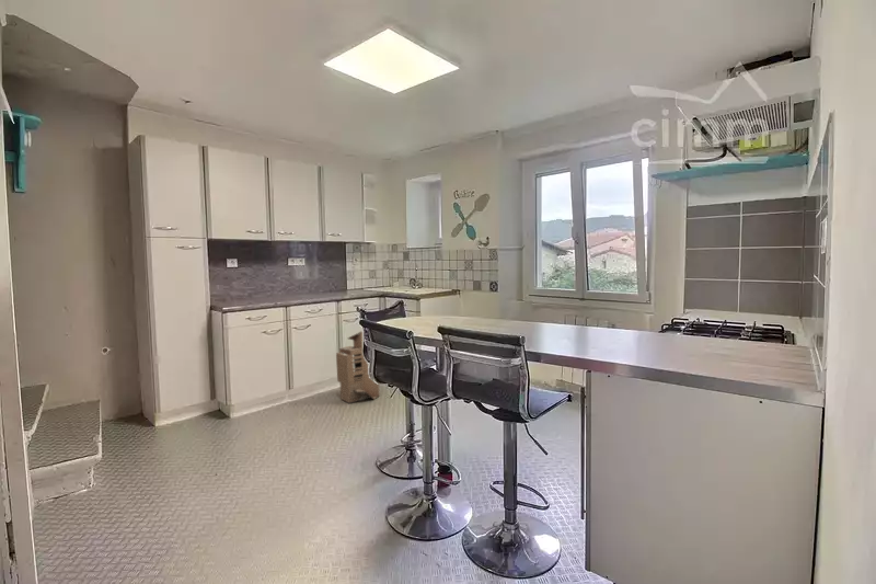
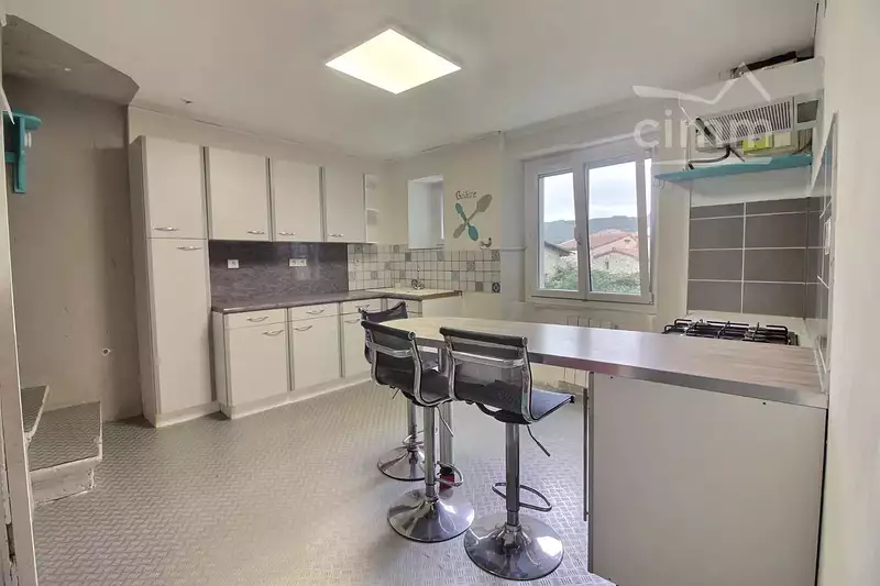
- carton [335,331,381,404]
